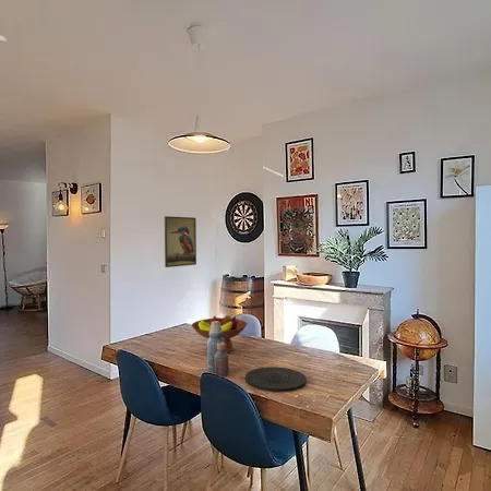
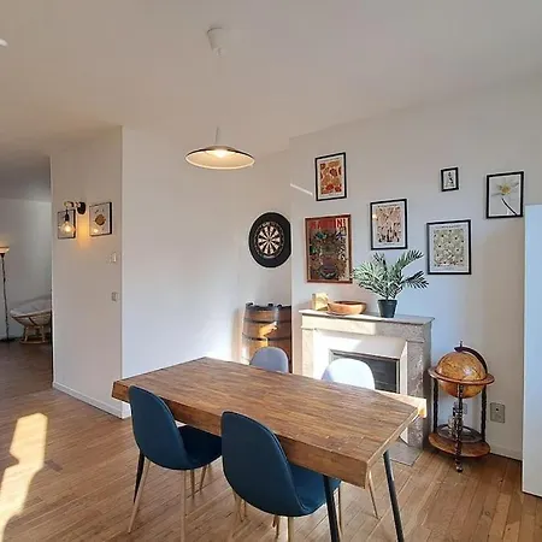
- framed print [164,215,197,268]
- bottle [206,321,230,378]
- fruit bowl [191,314,248,354]
- plate [244,366,308,393]
